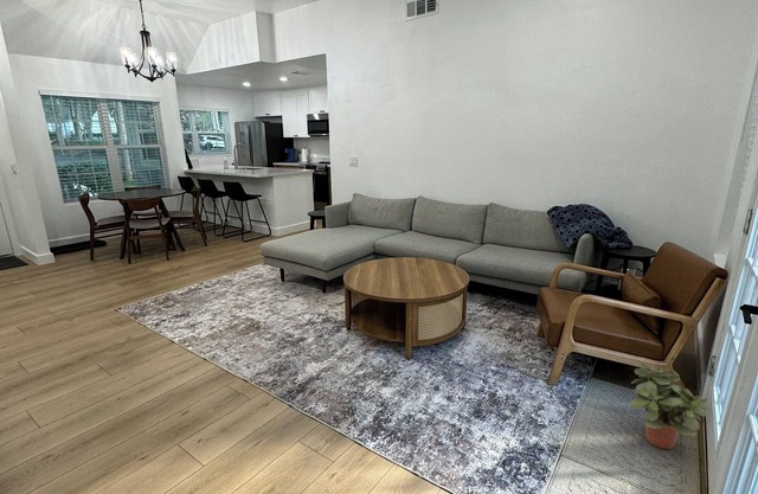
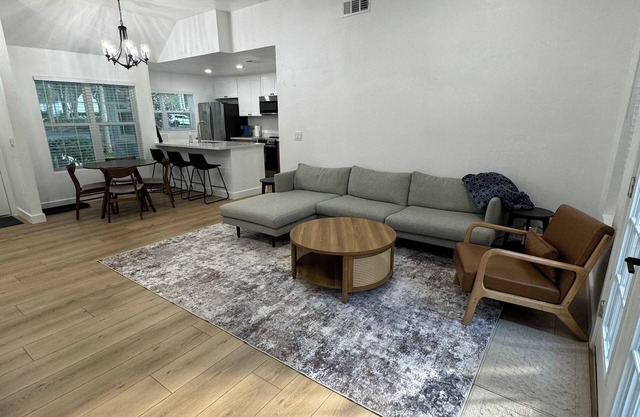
- potted plant [628,363,712,450]
